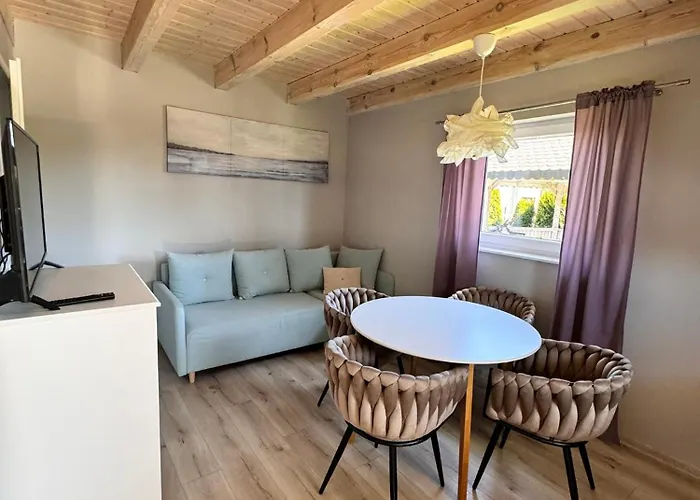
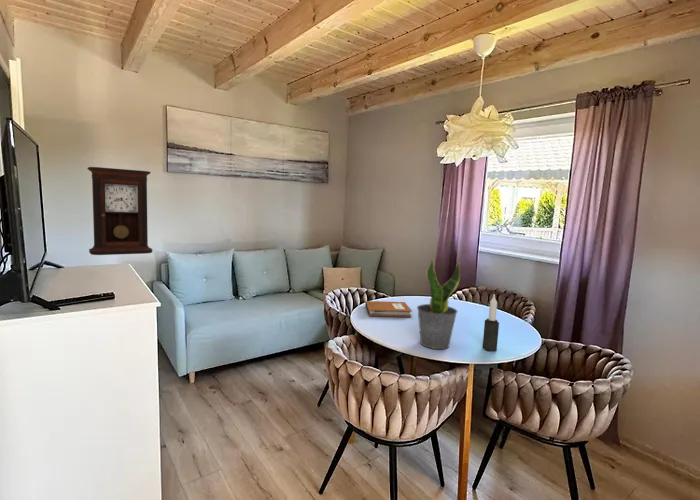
+ pendulum clock [86,166,154,256]
+ notebook [364,300,413,318]
+ potted plant [416,258,461,350]
+ candle [482,294,500,352]
